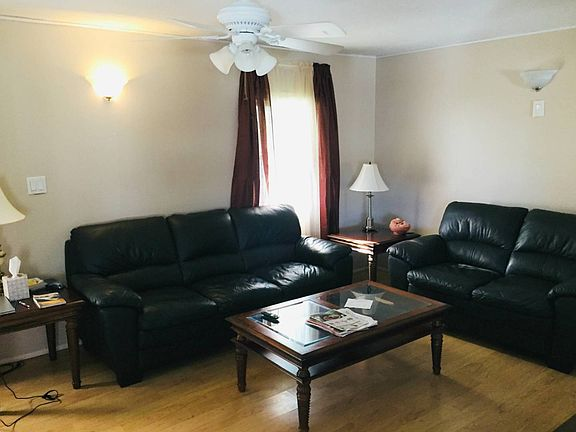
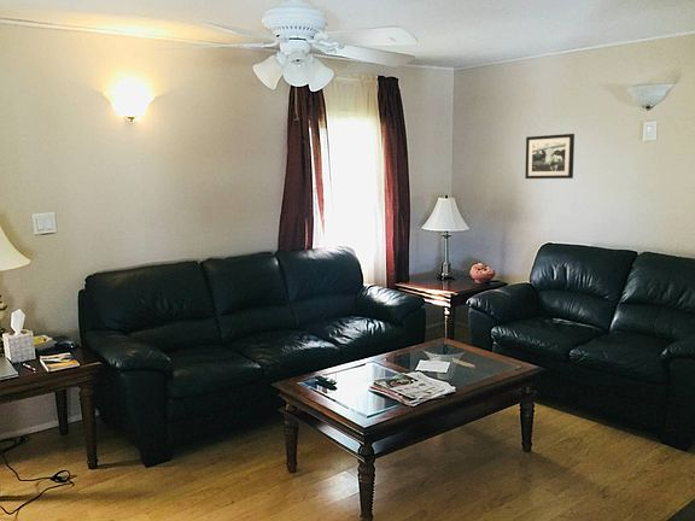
+ picture frame [524,133,576,180]
